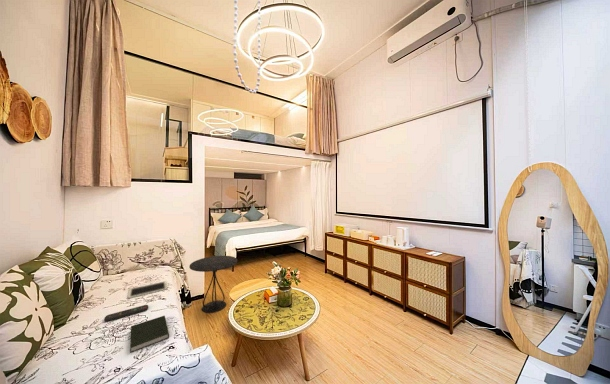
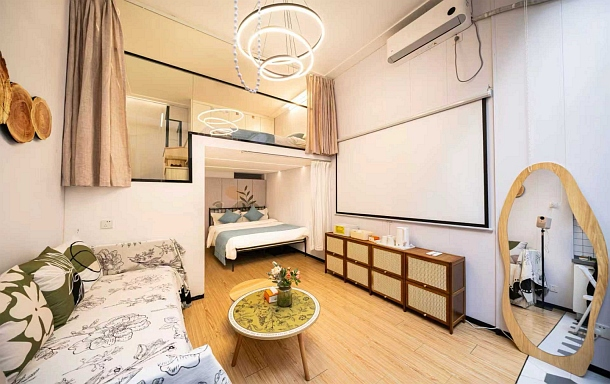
- book [129,315,170,354]
- remote control [103,304,149,323]
- side table [189,255,238,314]
- tablet [126,280,168,300]
